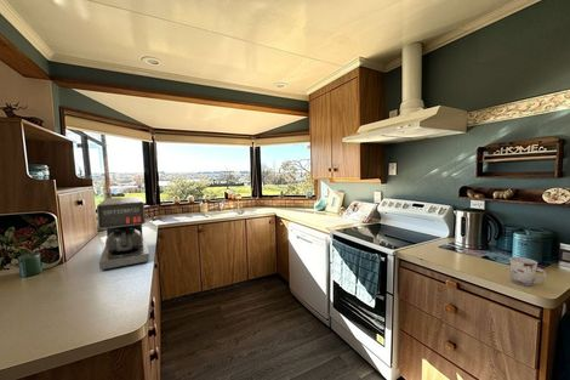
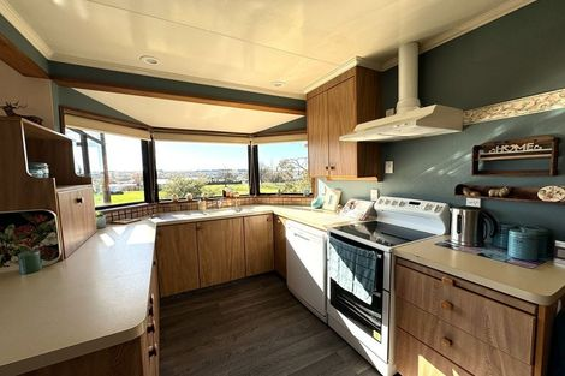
- coffee maker [96,195,150,272]
- cup [508,256,548,288]
